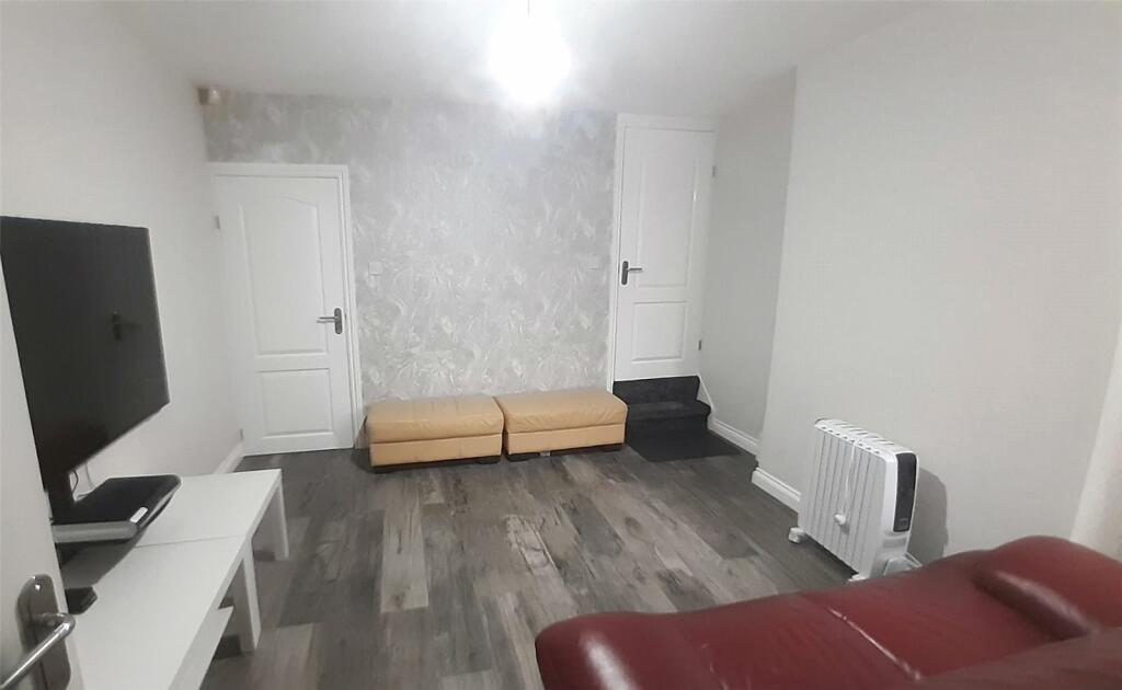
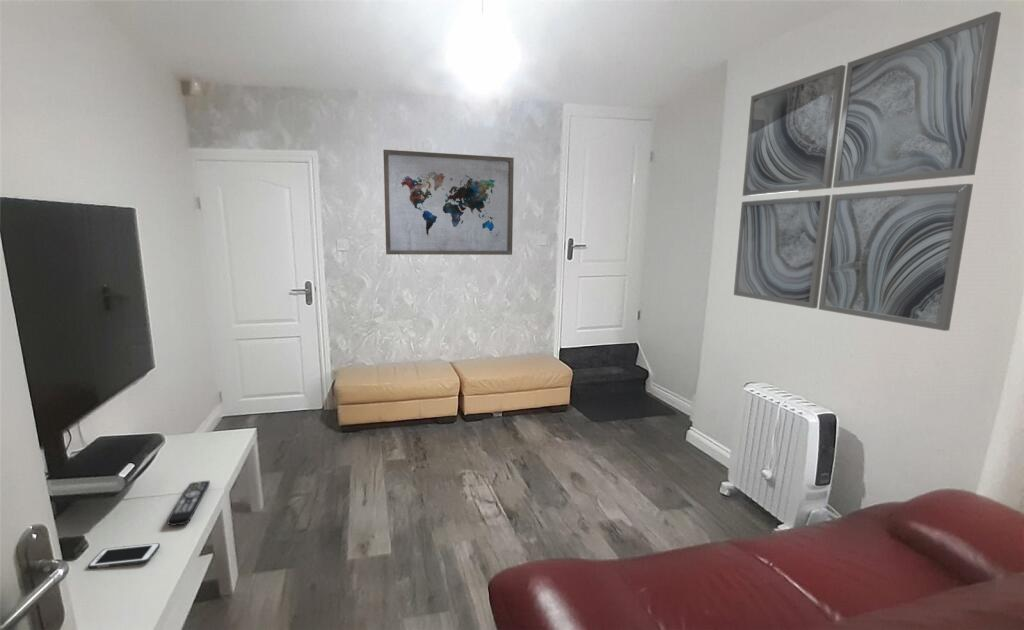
+ cell phone [87,542,161,569]
+ wall art [382,149,515,256]
+ remote control [166,480,211,527]
+ wall art [733,10,1002,332]
